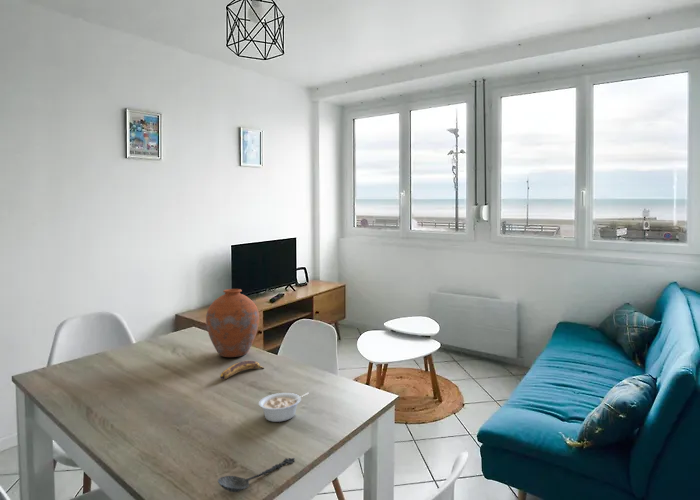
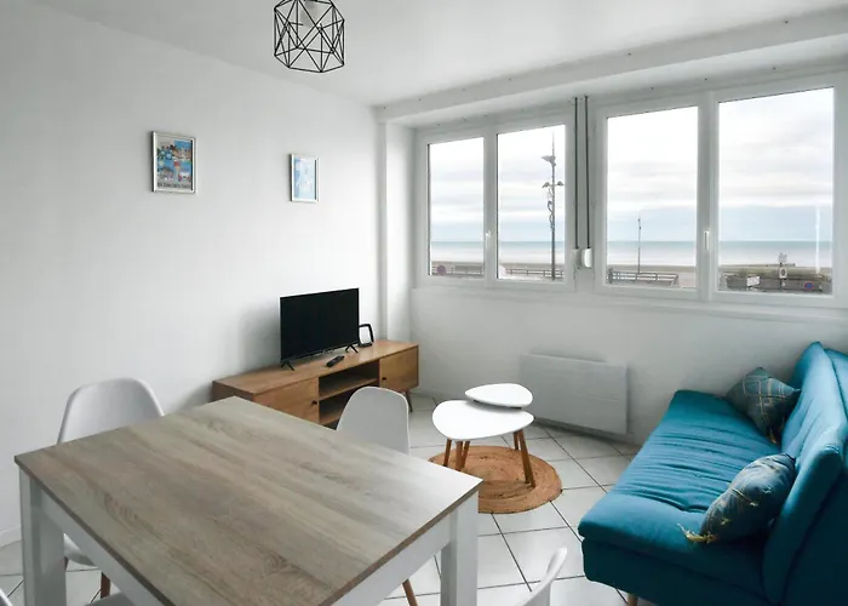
- banana [219,359,265,380]
- vase [205,288,260,358]
- legume [258,391,310,423]
- spoon [217,457,296,493]
